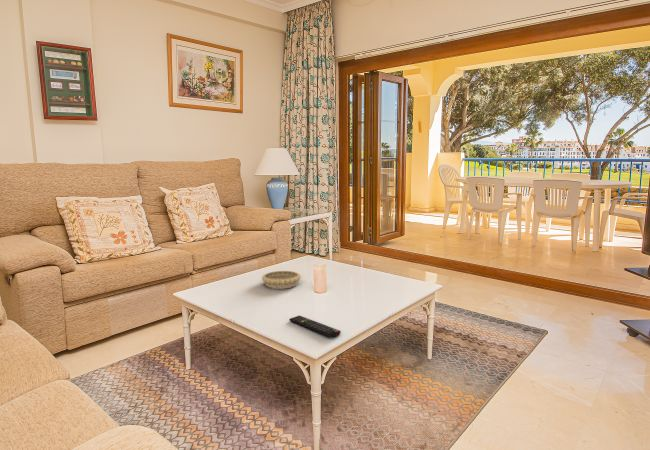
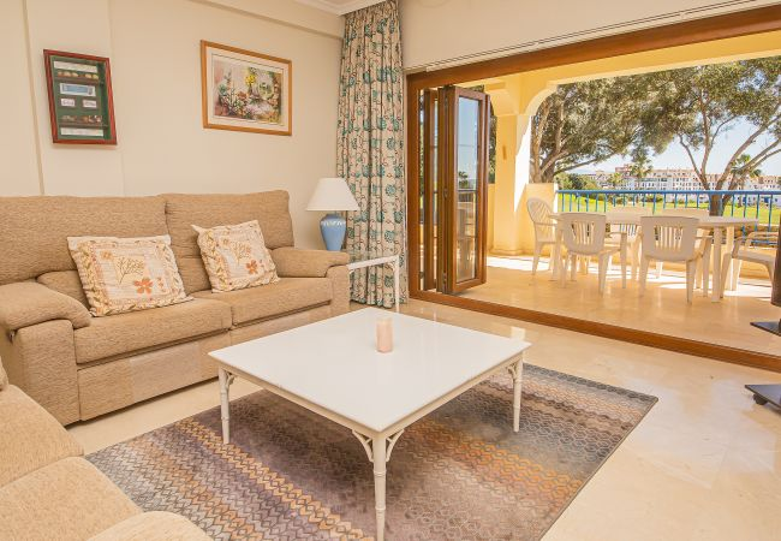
- remote control [289,315,341,339]
- decorative bowl [261,270,302,290]
